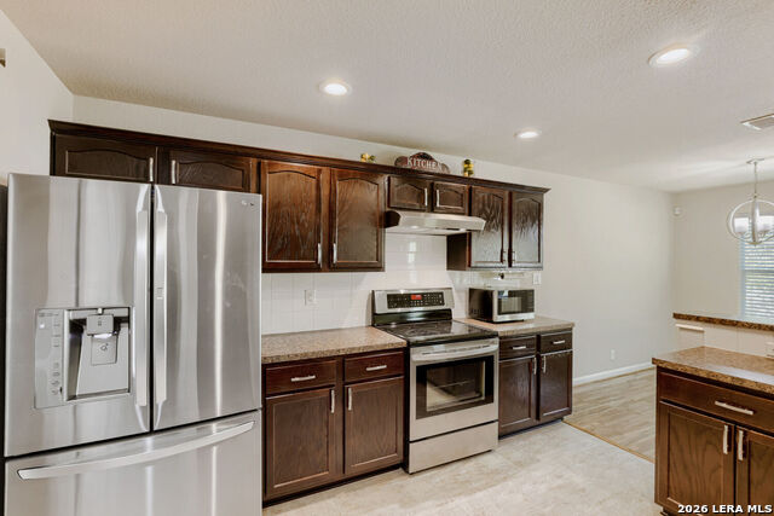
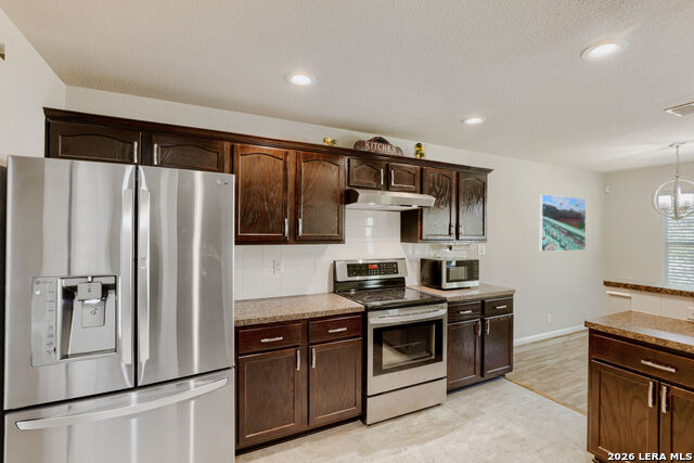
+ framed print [539,193,587,253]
